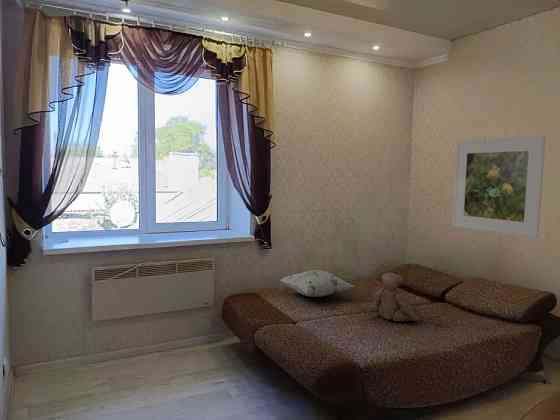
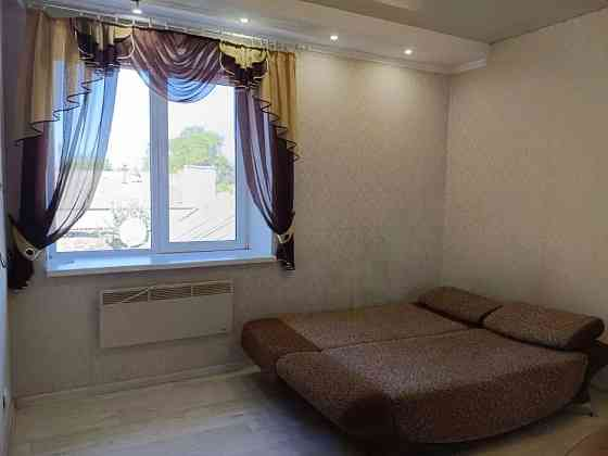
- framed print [451,134,547,239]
- decorative pillow [279,269,356,298]
- teddy bear [373,270,422,322]
